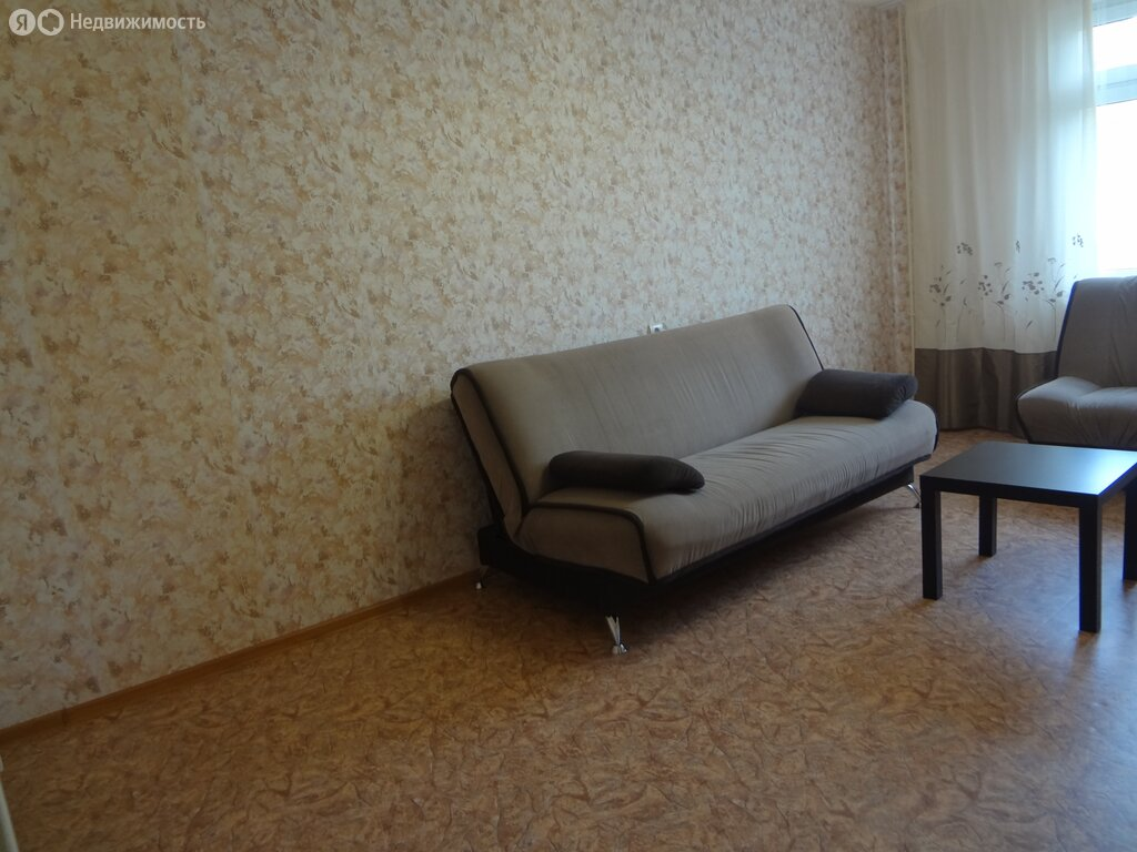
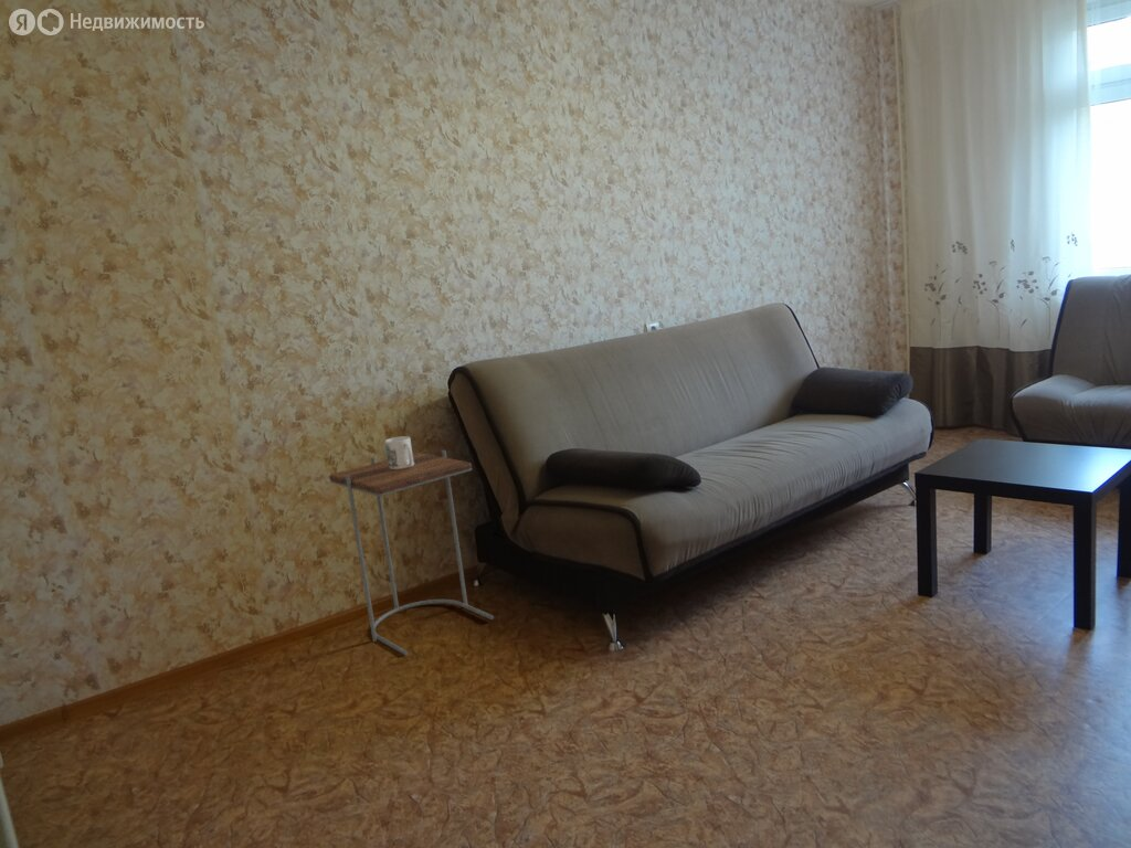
+ side table [328,449,495,657]
+ mug [384,435,414,469]
